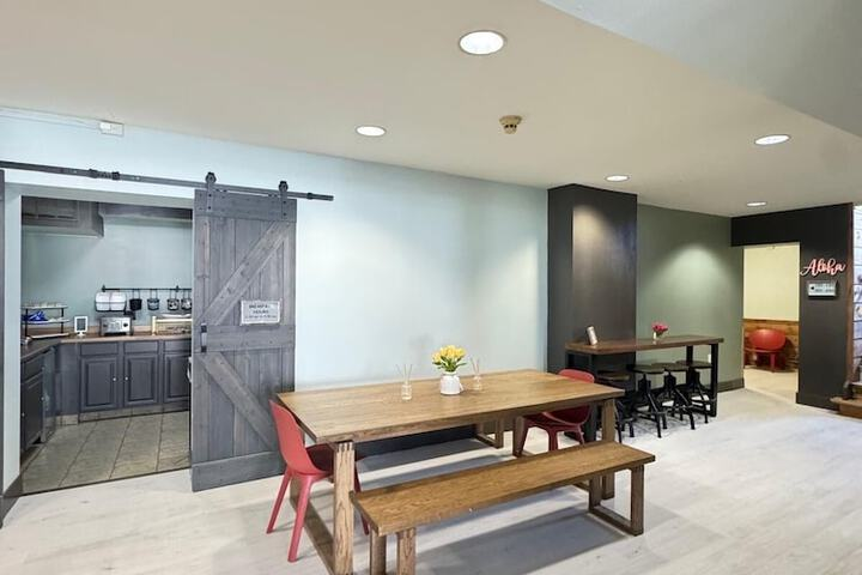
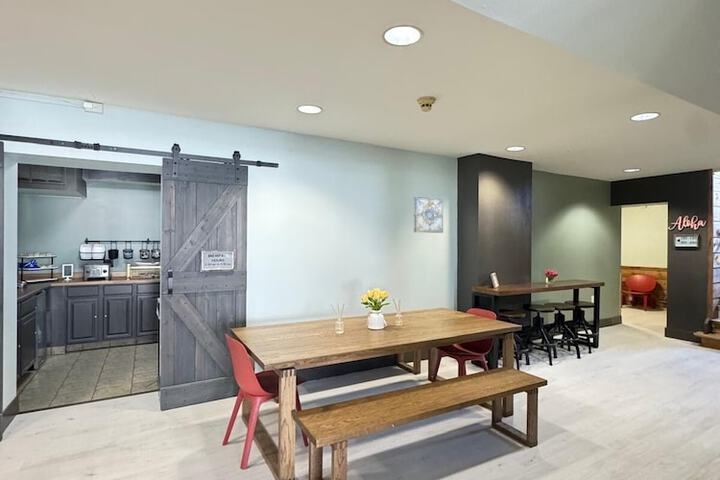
+ wall art [413,196,444,234]
